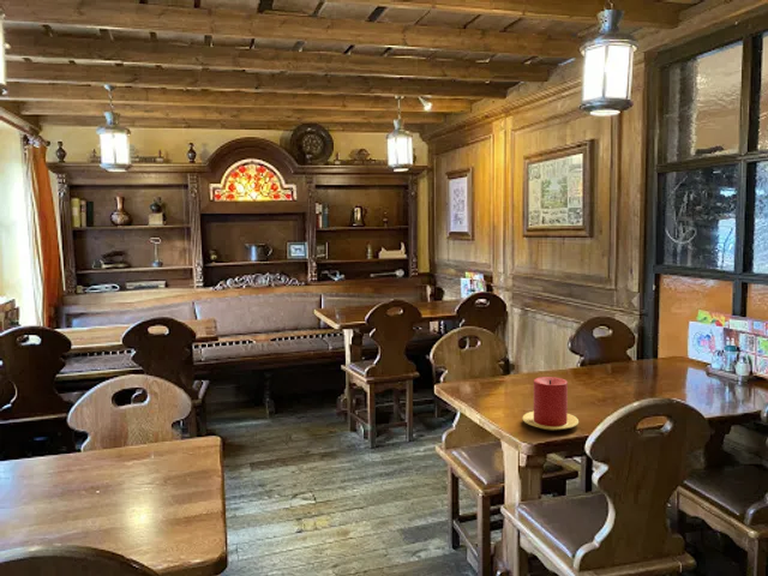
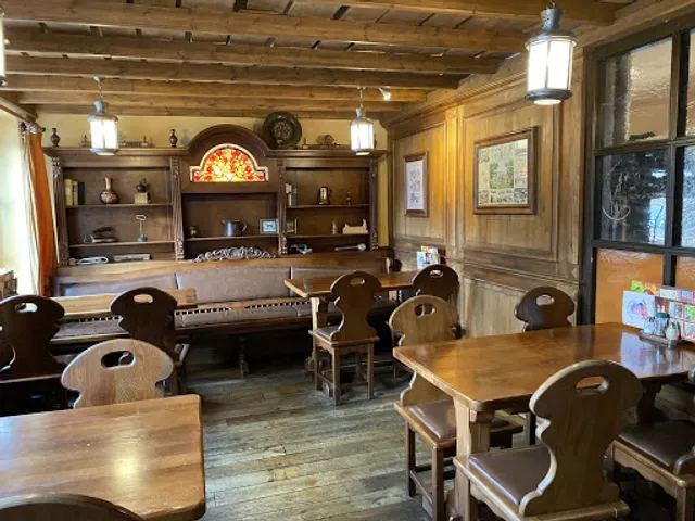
- candle [522,376,580,431]
